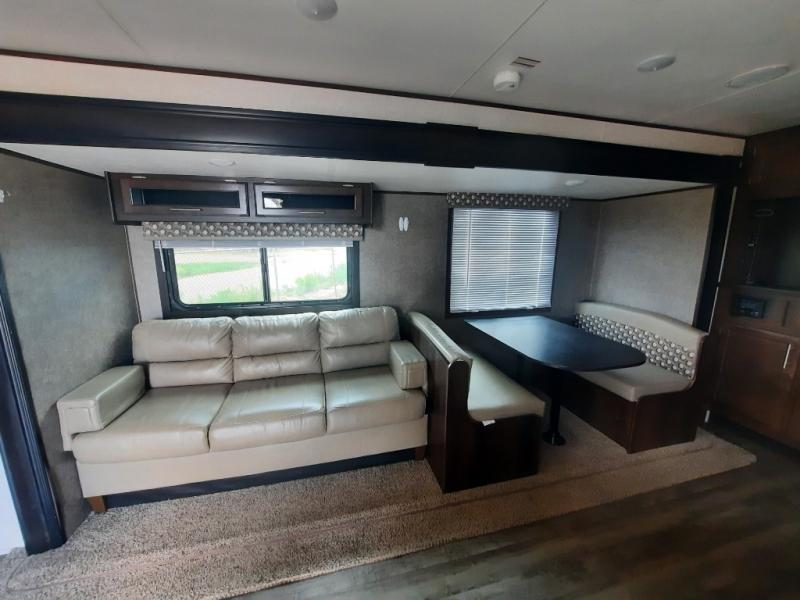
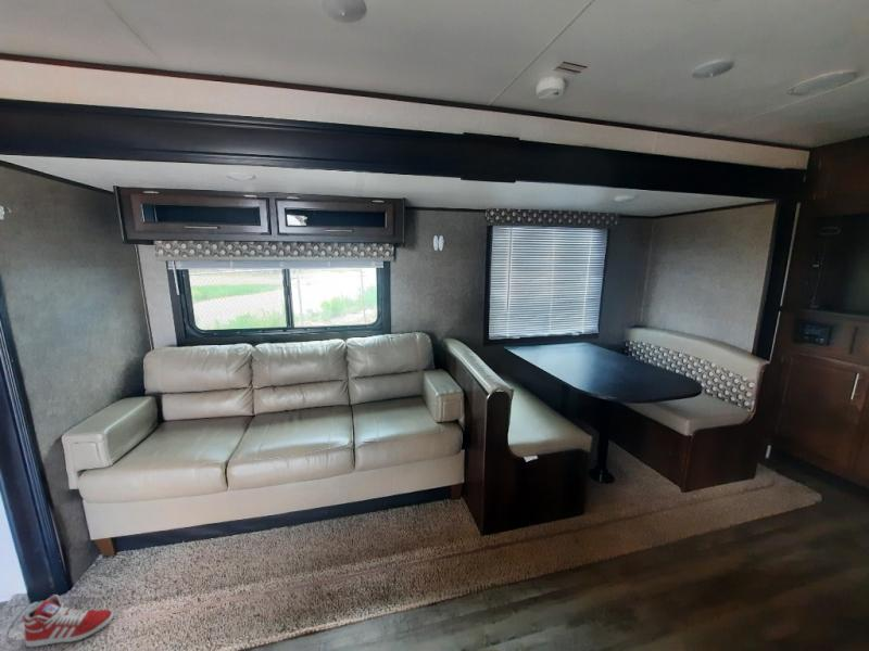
+ sneaker [22,593,115,649]
